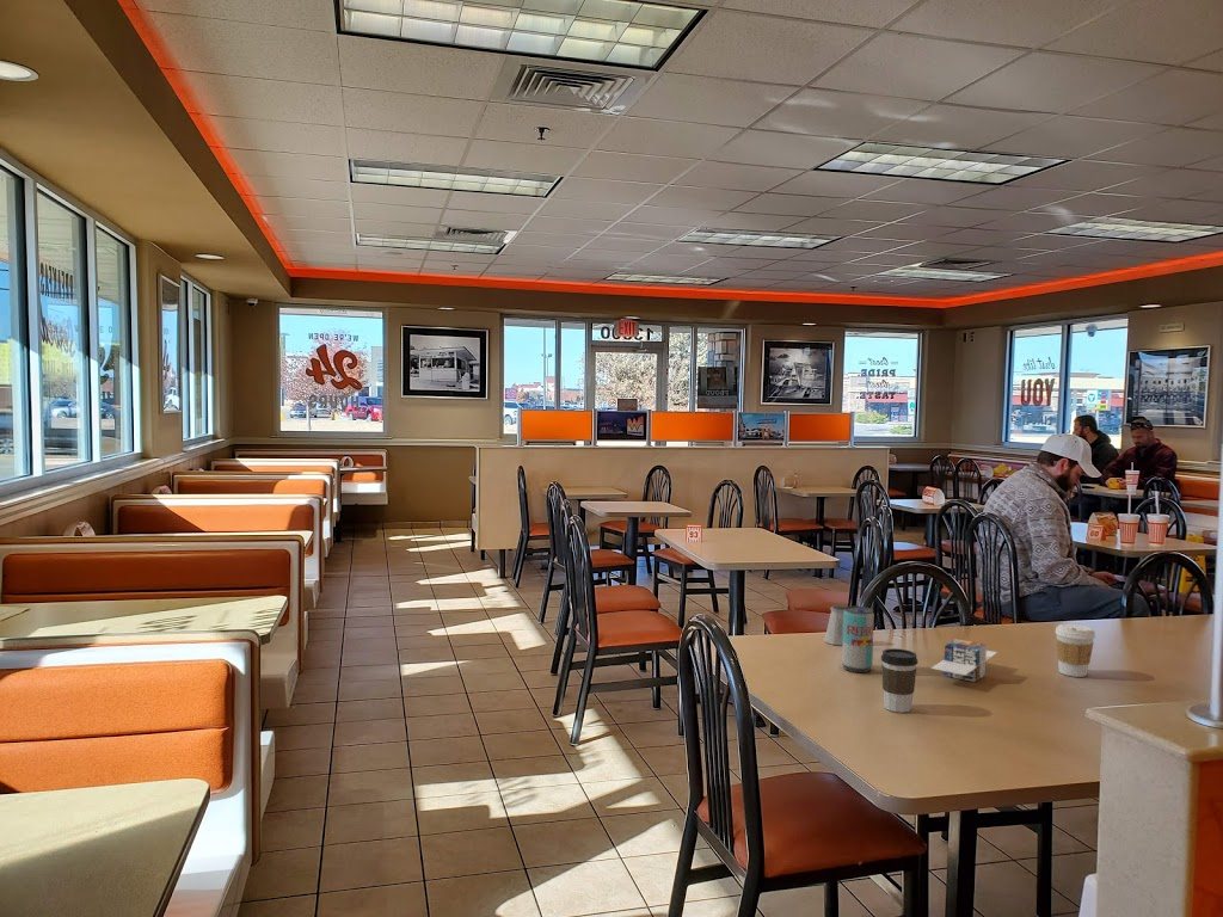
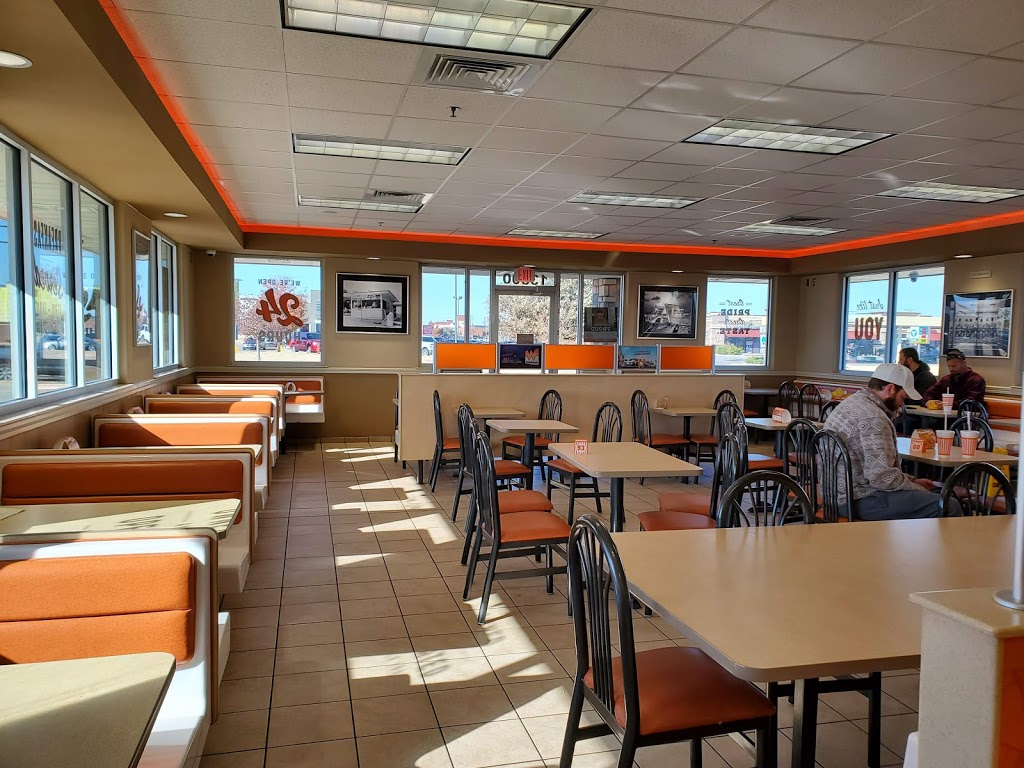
- coffee cup [1055,623,1096,678]
- coffee cup [880,647,918,714]
- saltshaker [823,603,847,646]
- beverage can [841,605,875,673]
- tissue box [929,638,998,683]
